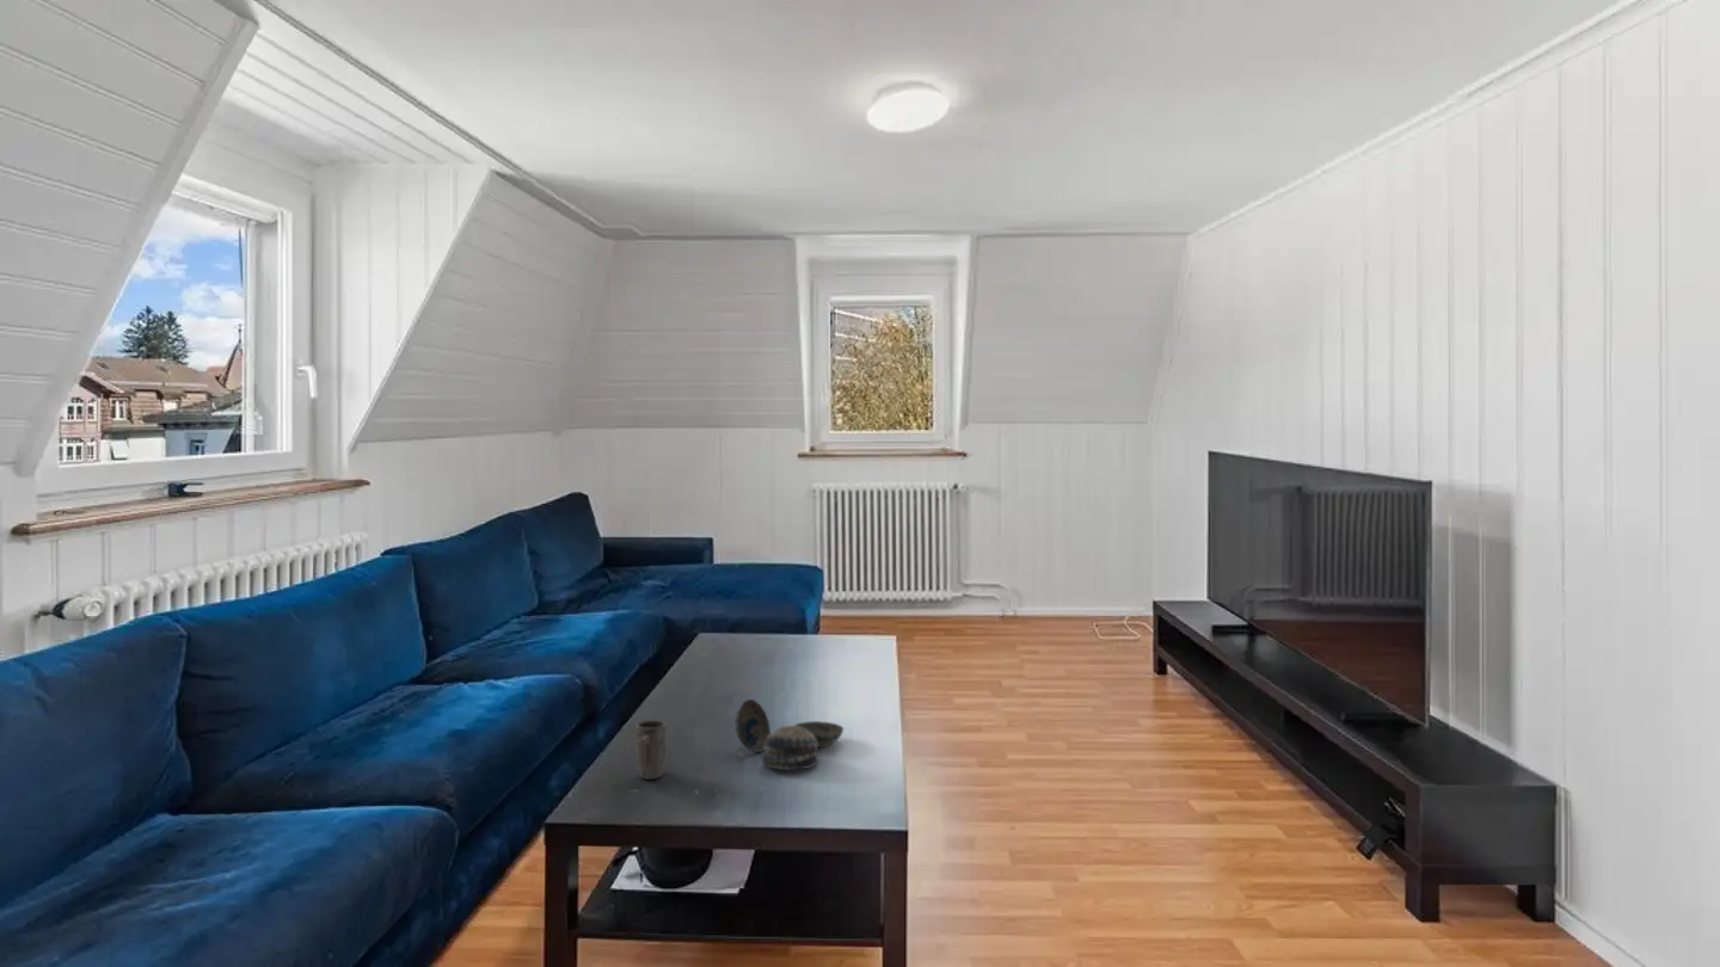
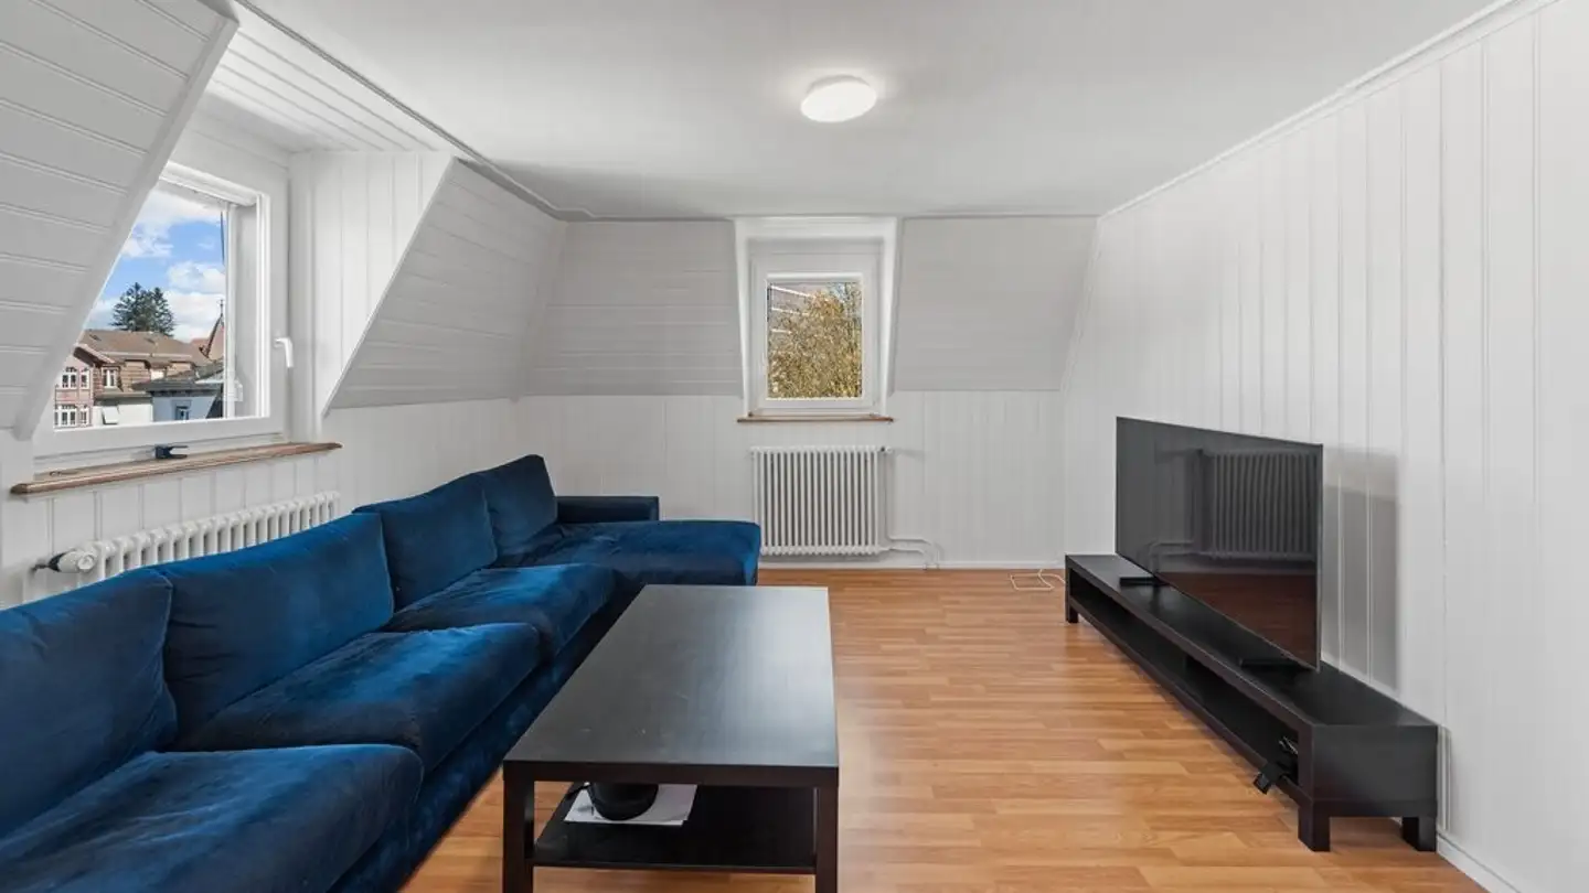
- mug [633,720,668,781]
- decorative bowl [733,698,844,771]
